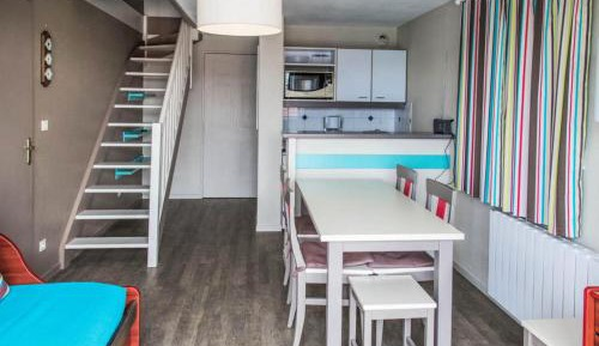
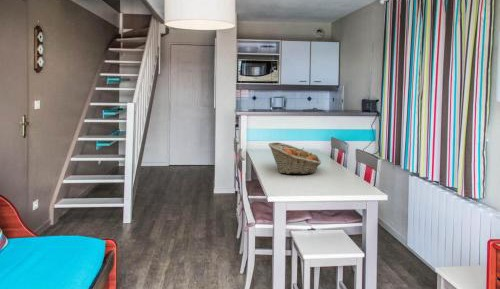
+ fruit basket [268,142,322,175]
